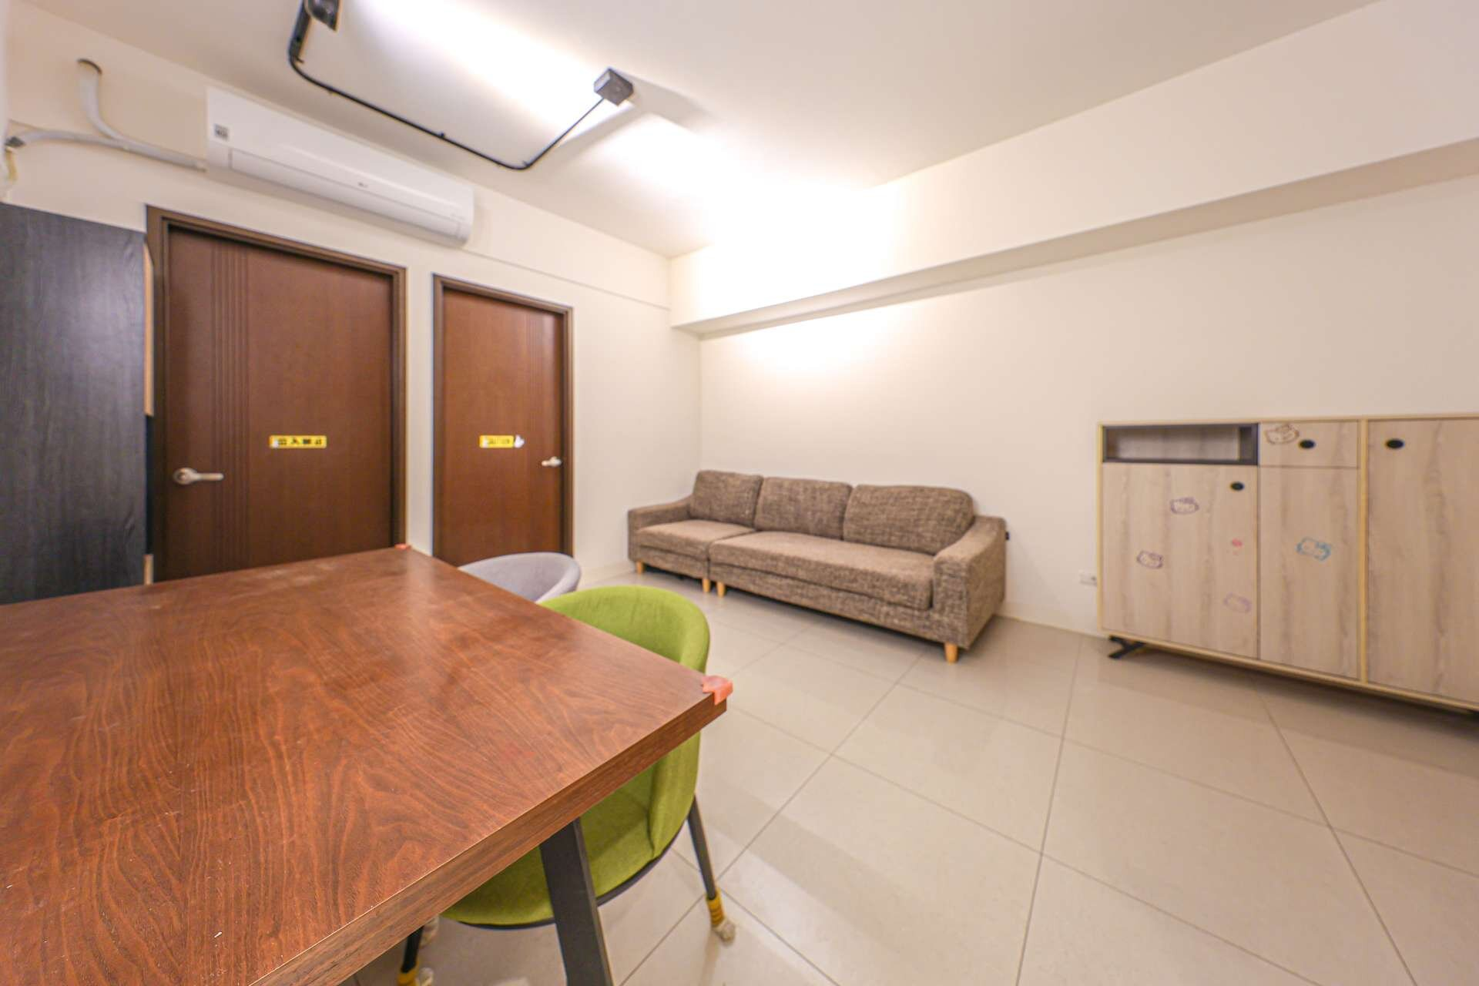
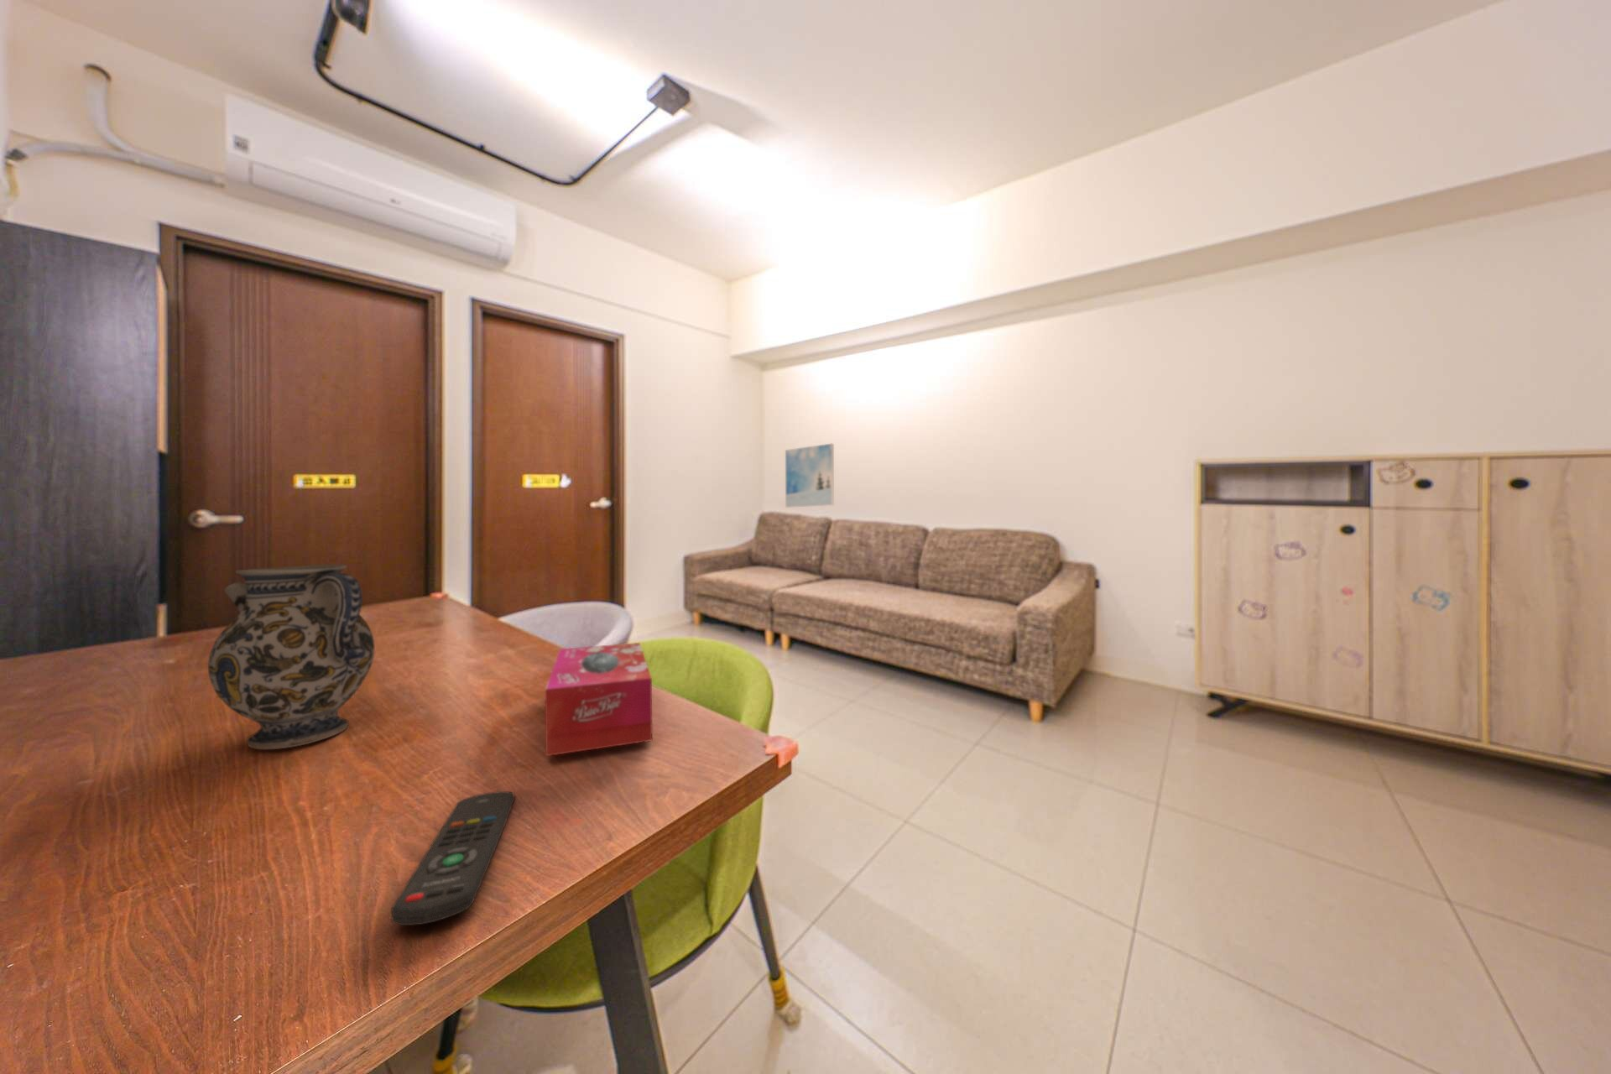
+ ewer [207,563,375,750]
+ remote control [391,790,515,927]
+ tissue box [544,641,653,756]
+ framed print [784,444,834,508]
